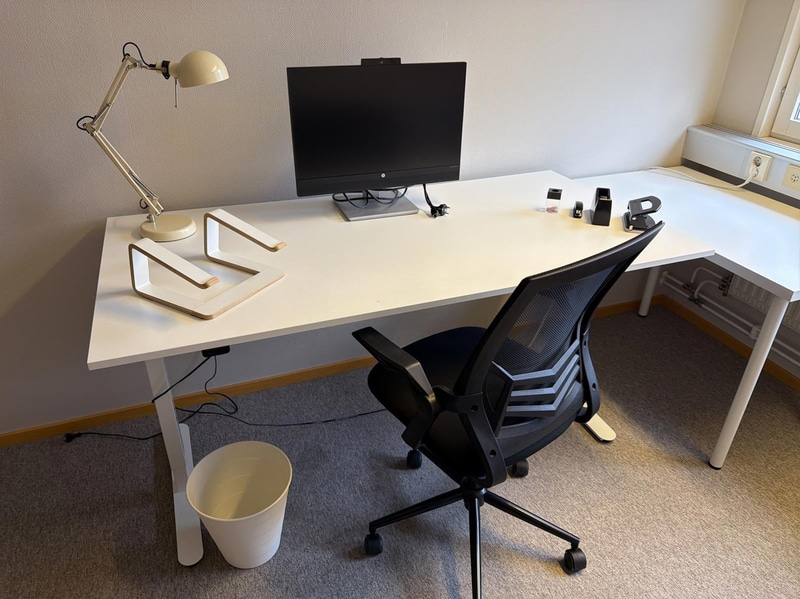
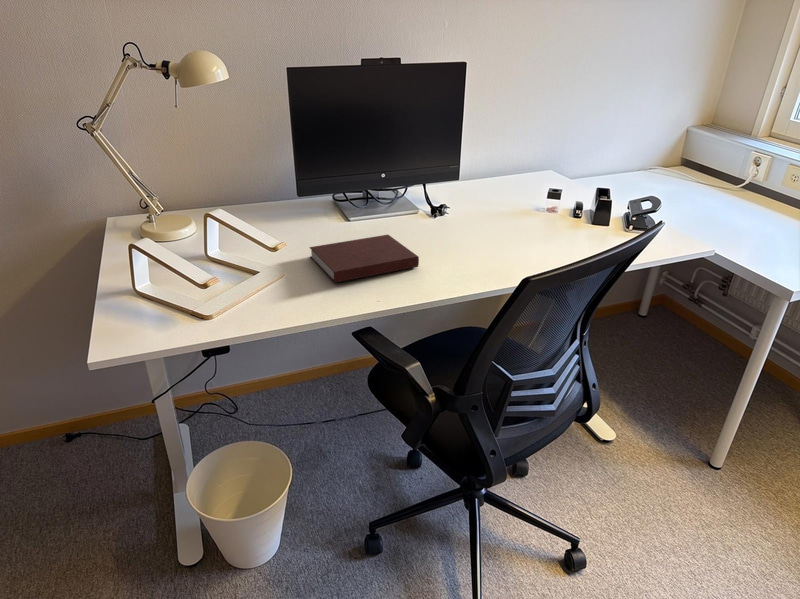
+ notebook [308,234,420,284]
